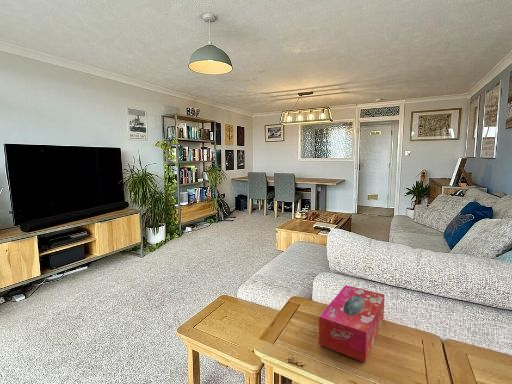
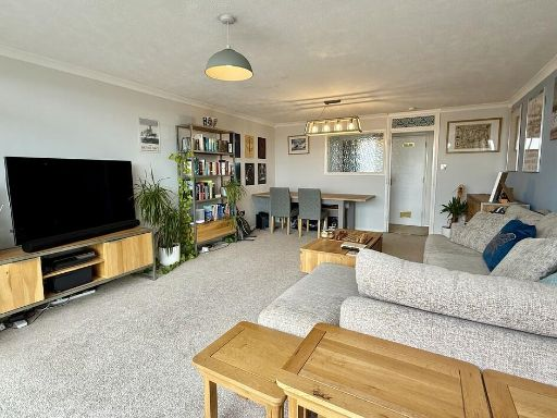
- tissue box [318,284,386,363]
